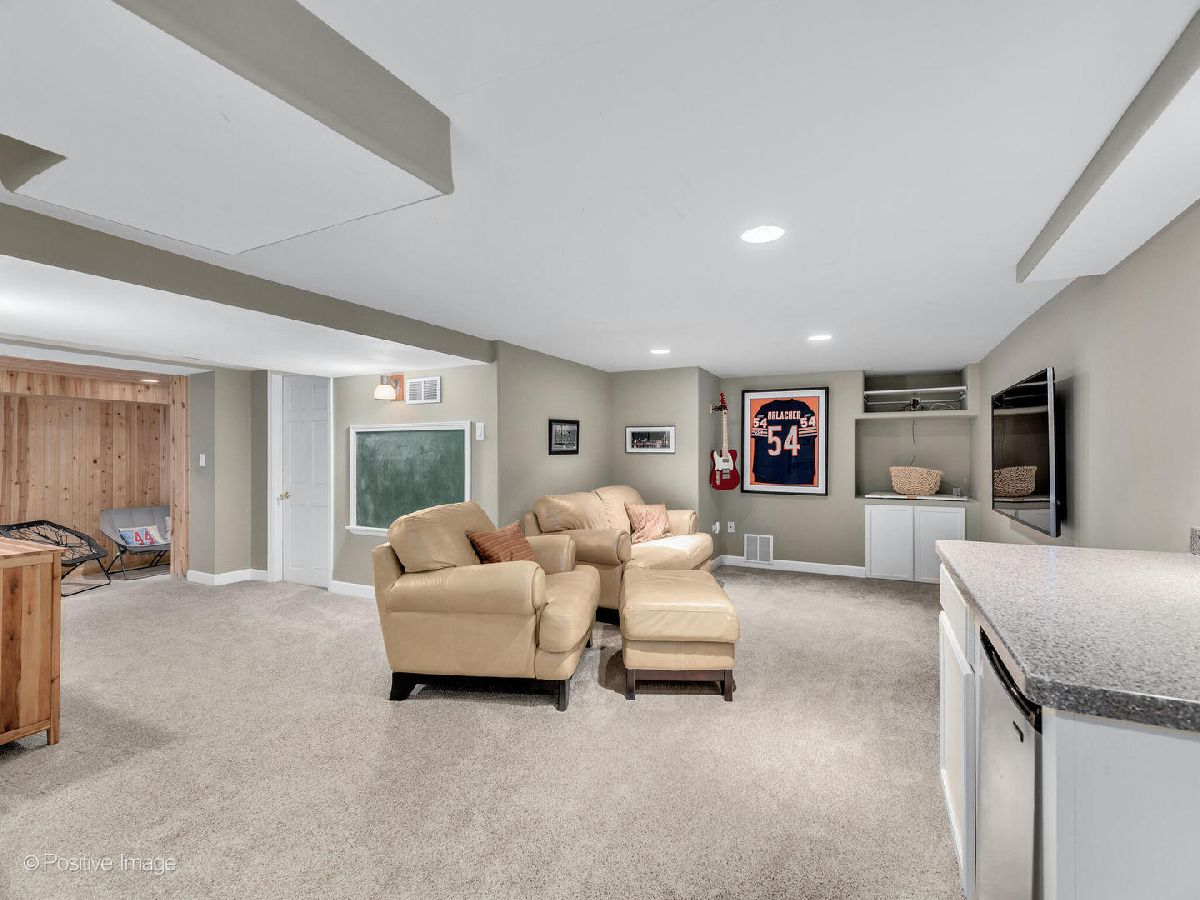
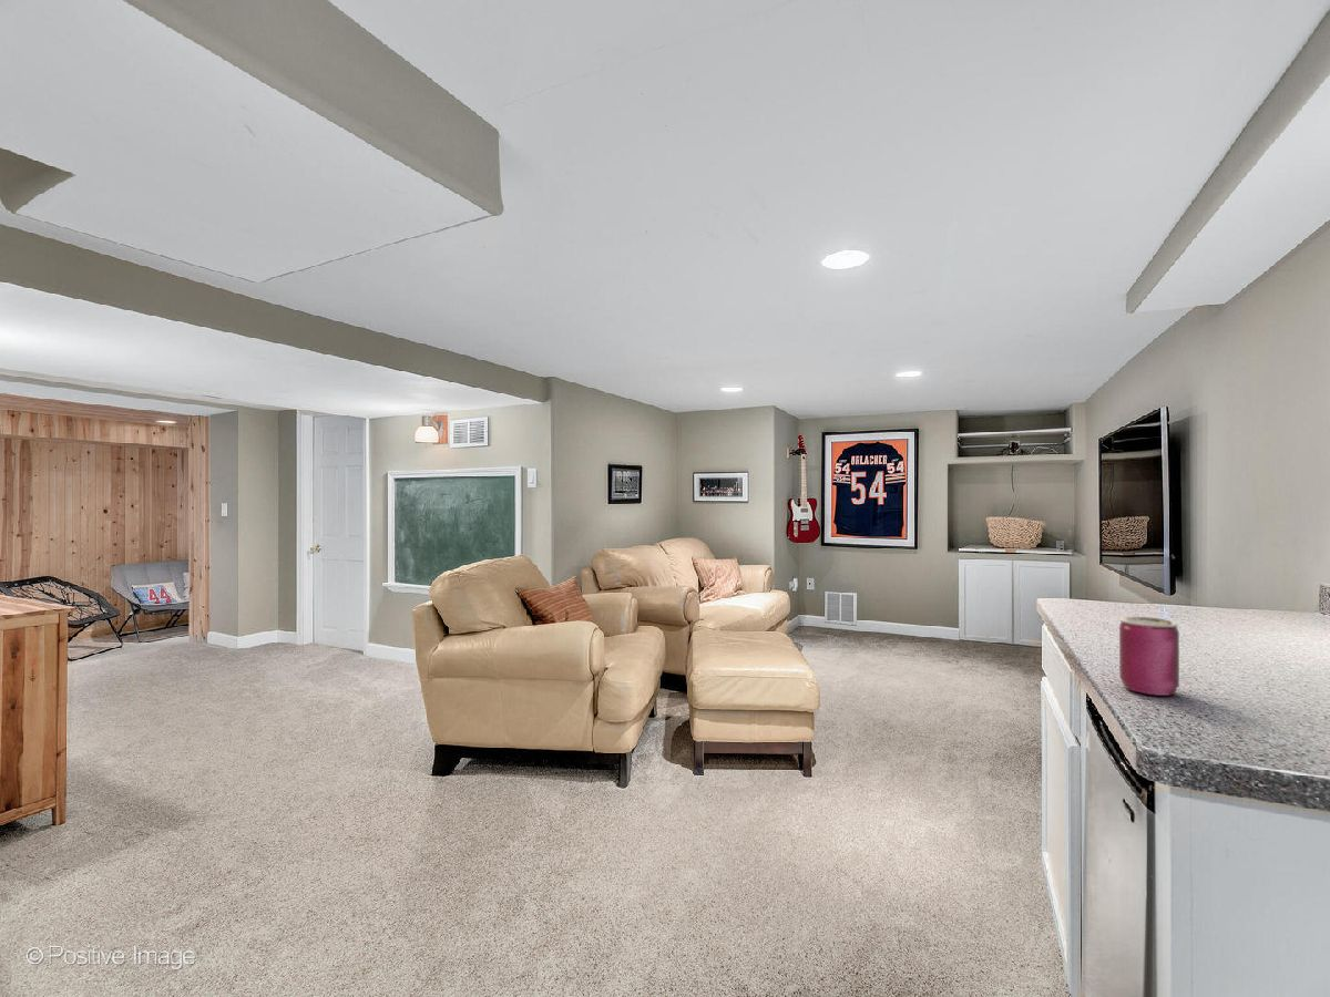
+ can [1118,616,1180,697]
